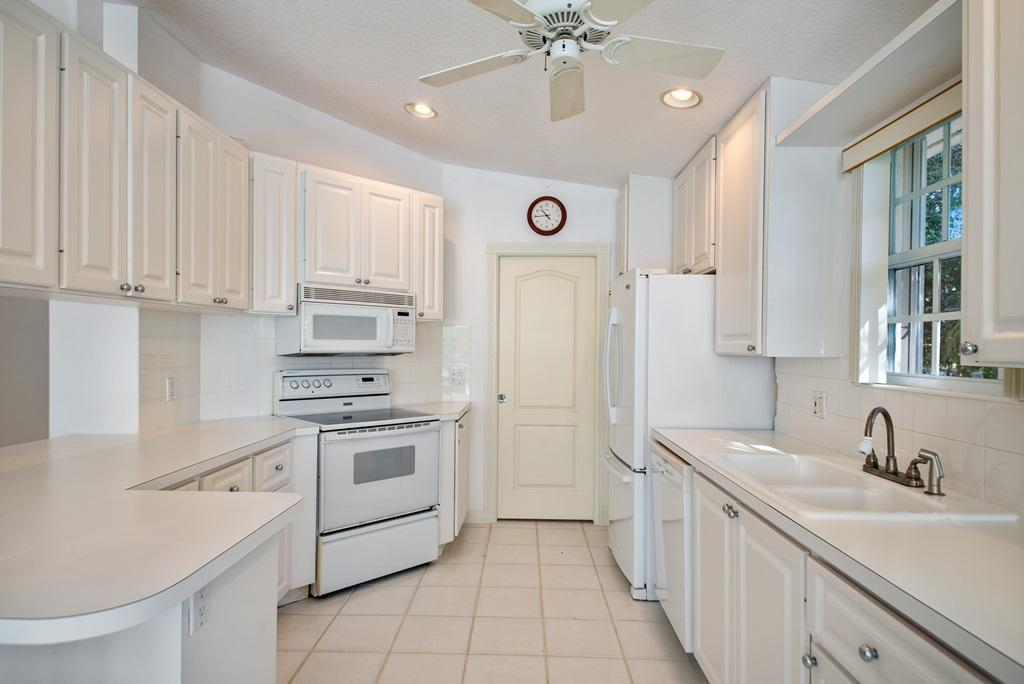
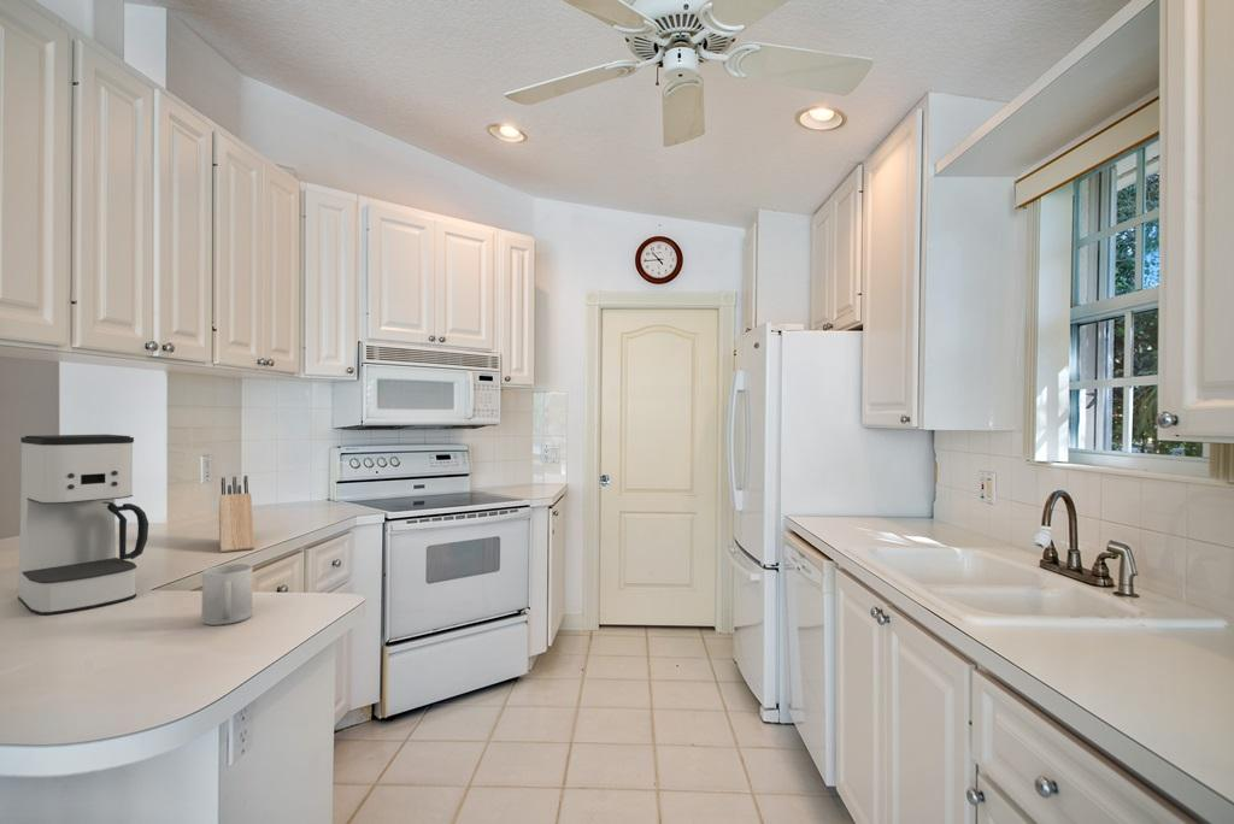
+ mug [200,563,254,626]
+ coffee maker [17,434,149,616]
+ knife block [218,475,255,553]
